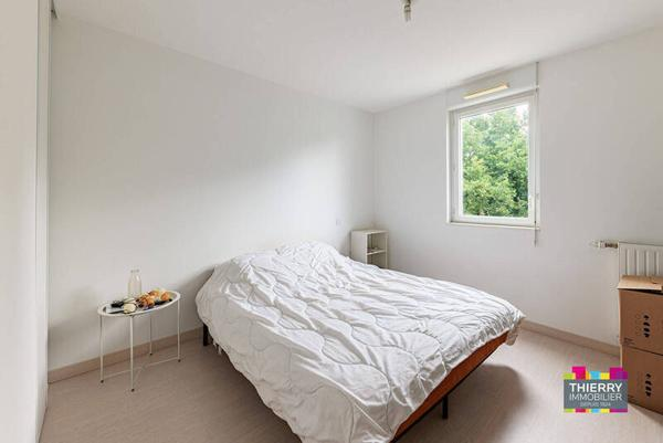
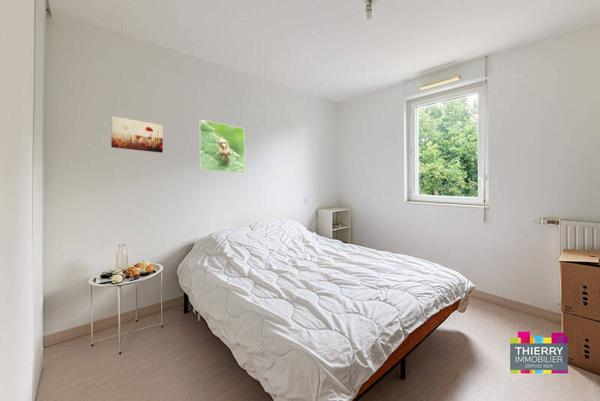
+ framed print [198,118,246,174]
+ wall art [110,115,164,154]
